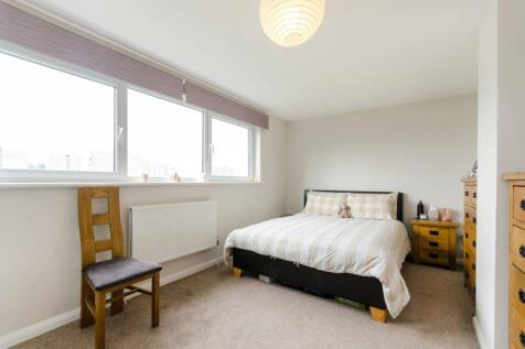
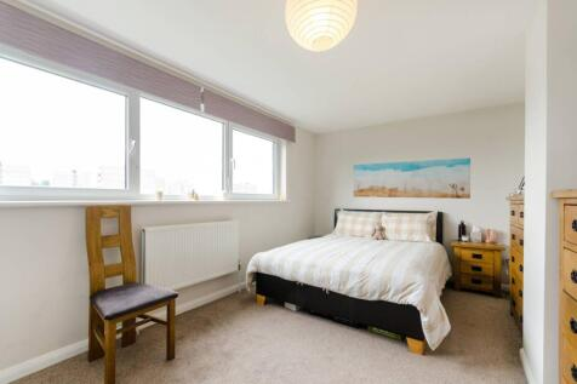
+ wall art [353,157,472,200]
